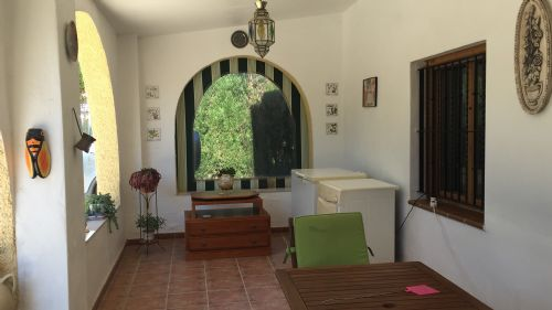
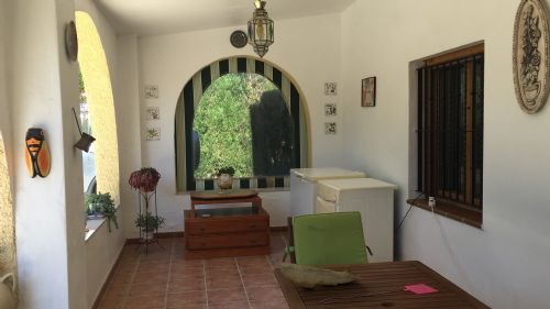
+ decorative bowl [275,257,361,290]
